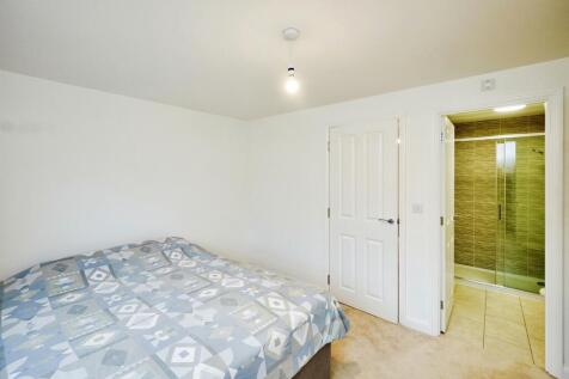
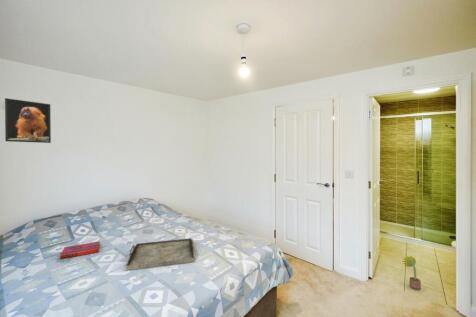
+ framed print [4,97,52,144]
+ decorative plant [402,254,422,291]
+ hardback book [59,240,101,260]
+ serving tray [125,237,196,271]
